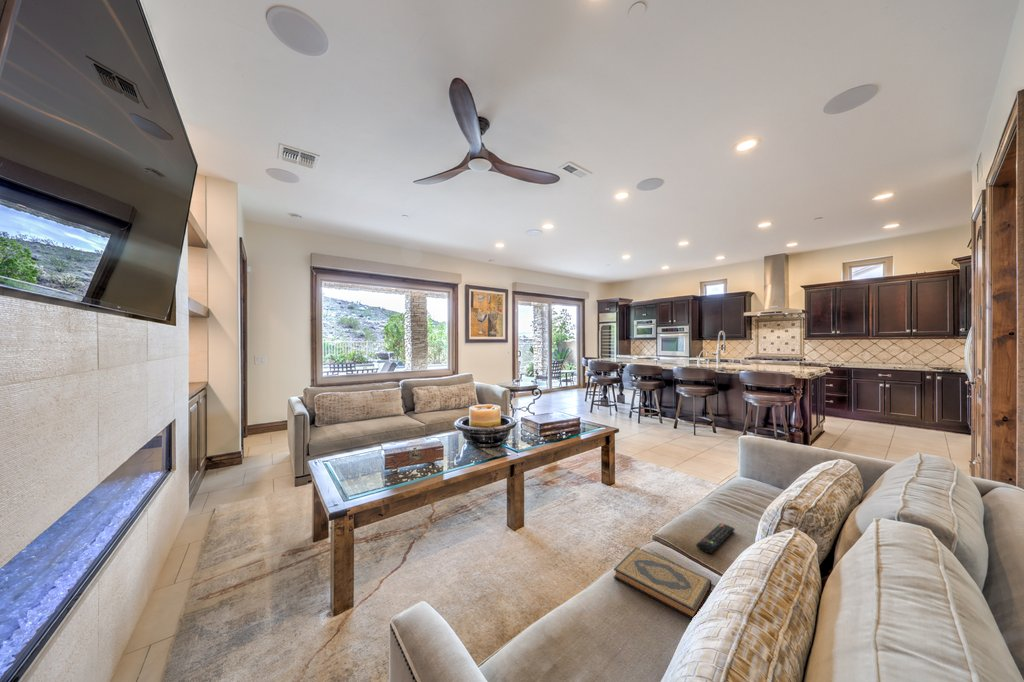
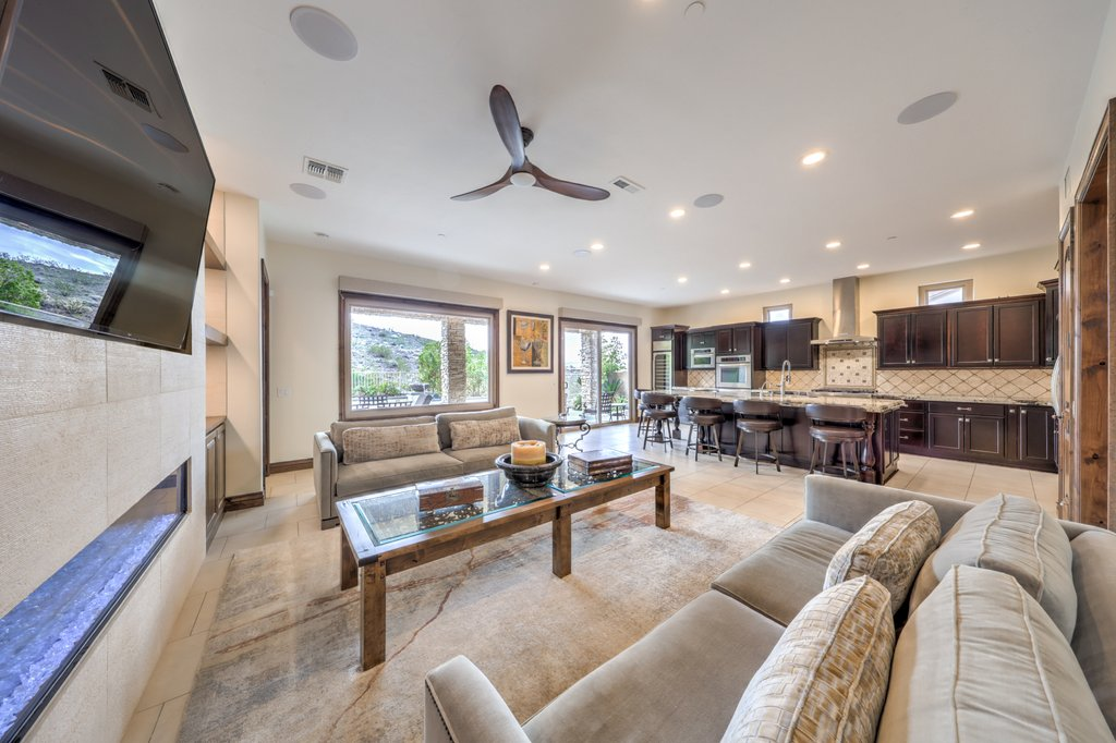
- remote control [695,522,736,554]
- hardback book [613,546,712,620]
